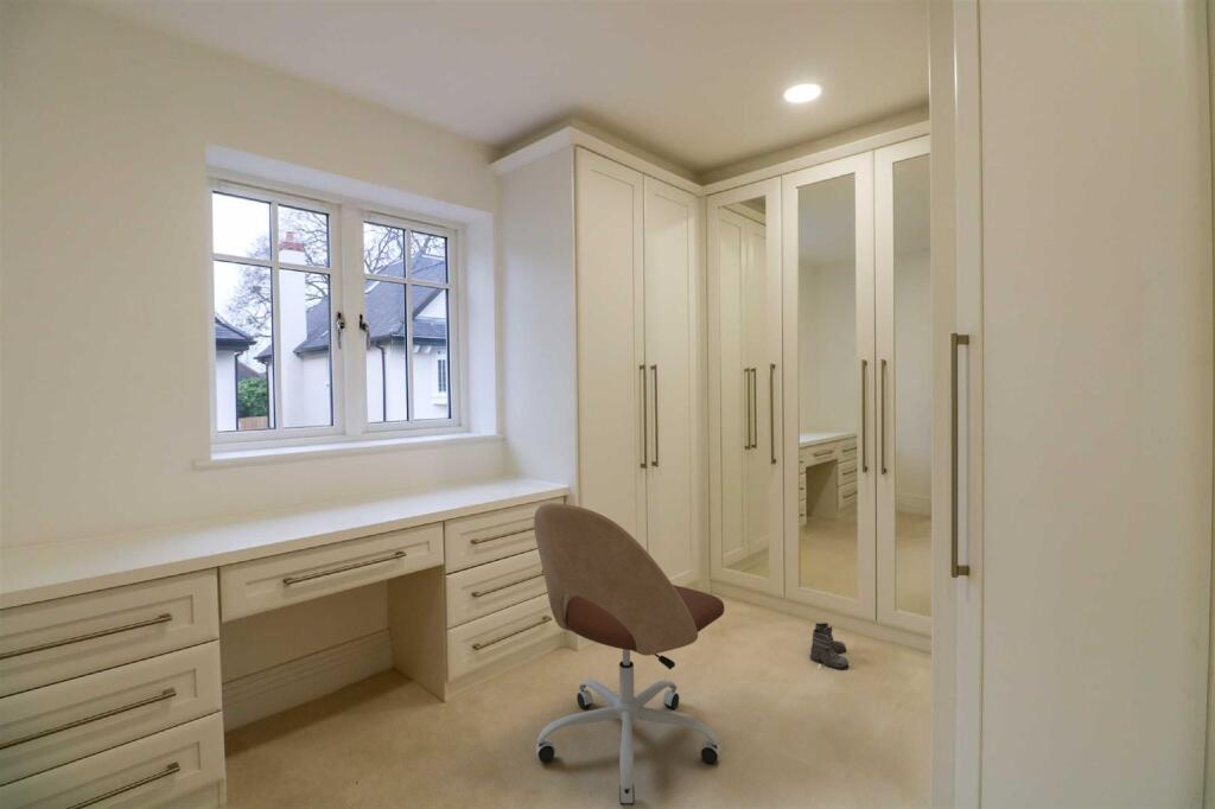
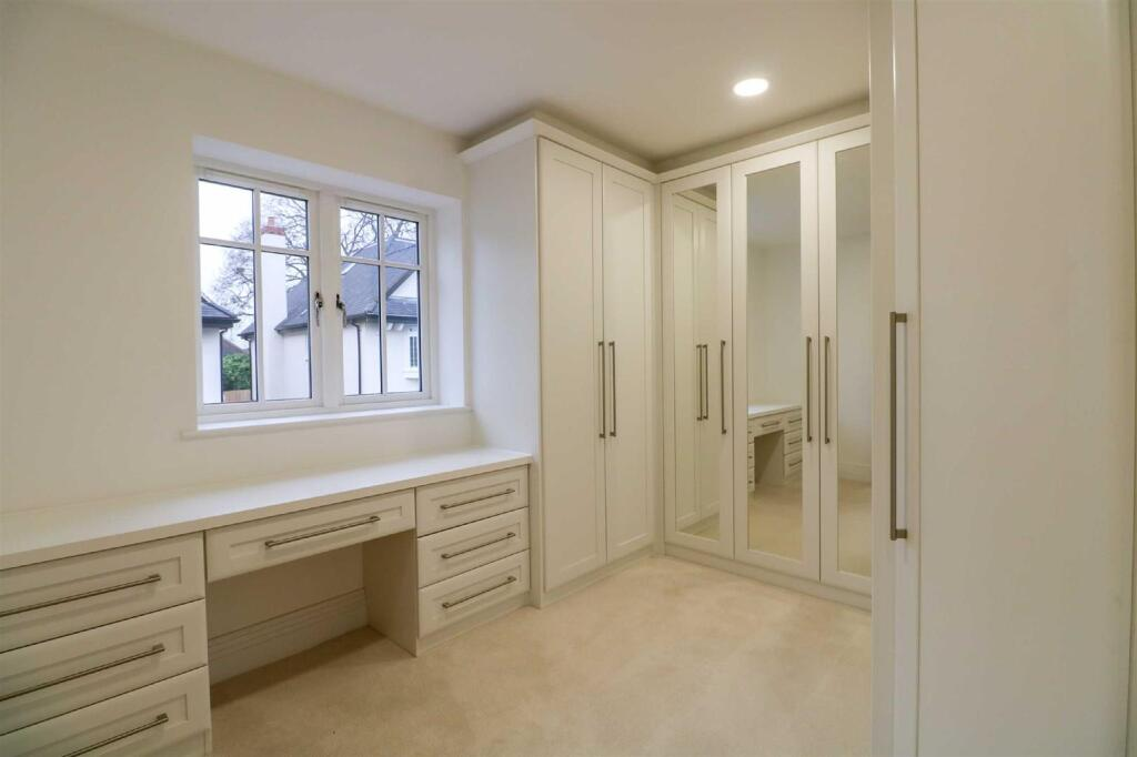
- office chair [533,502,725,807]
- boots [809,622,850,670]
